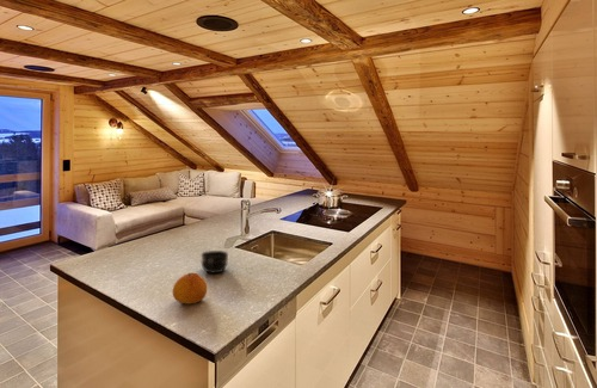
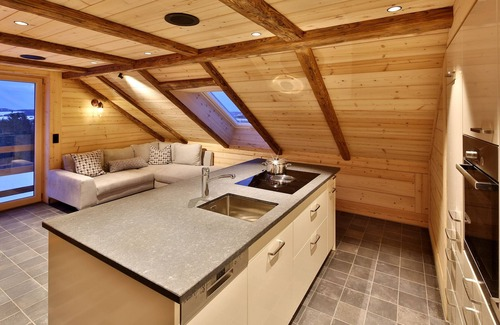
- fruit [172,271,208,304]
- mug [201,250,229,275]
